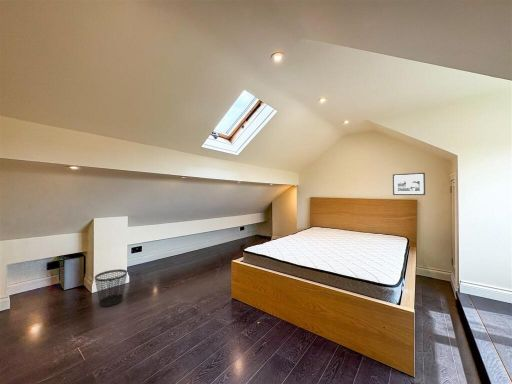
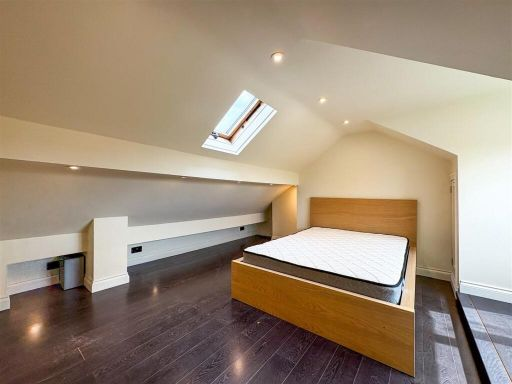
- picture frame [392,172,426,196]
- wastebasket [94,268,128,308]
